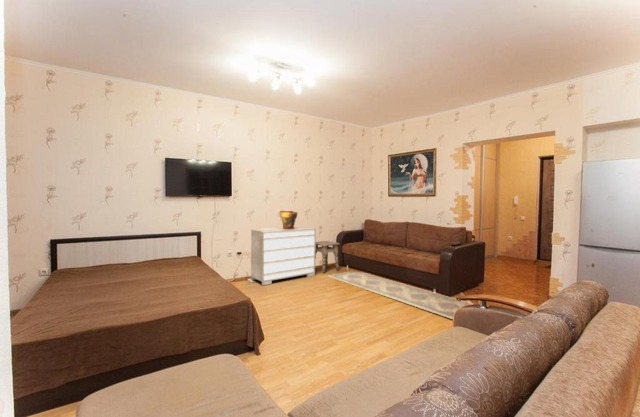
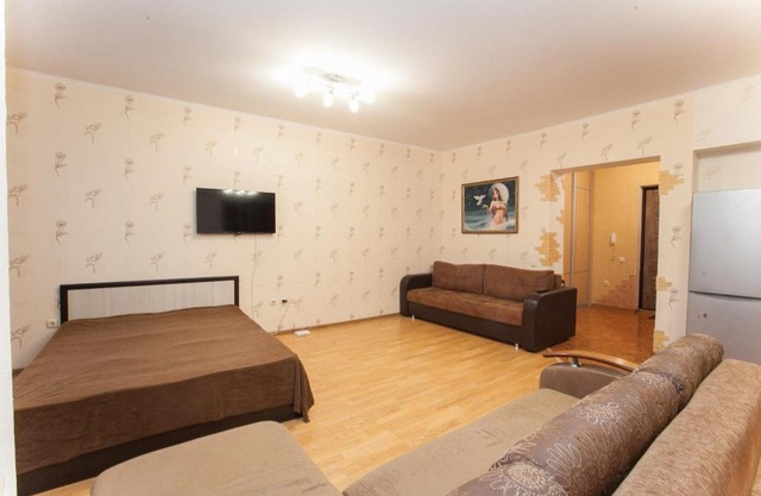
- decorative urn [279,210,298,229]
- rug [327,270,473,320]
- side table [315,240,340,274]
- dresser [250,225,317,286]
